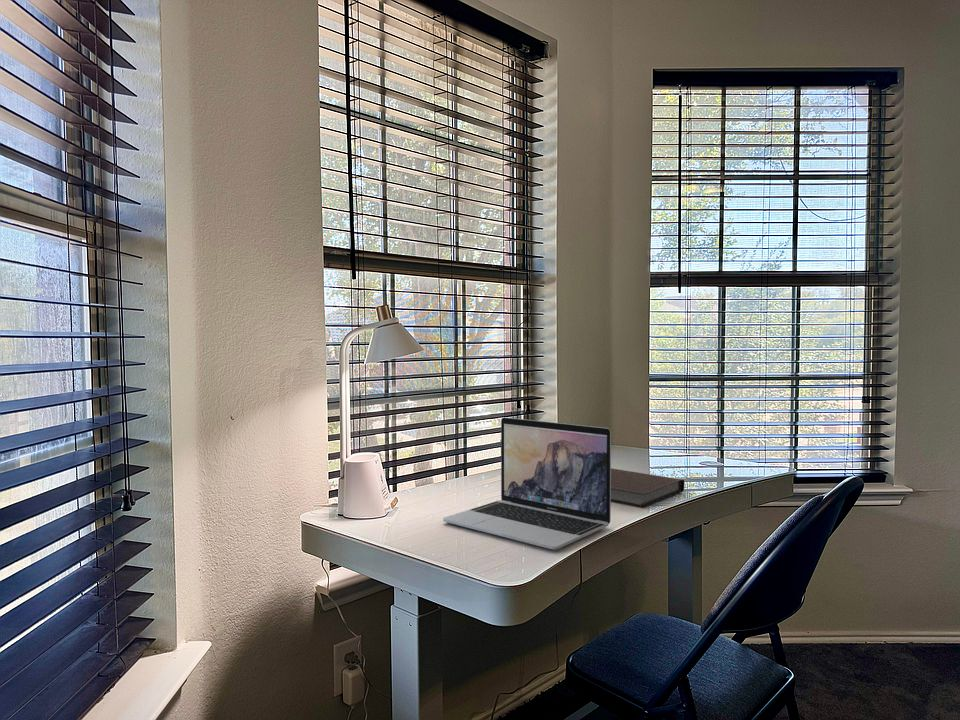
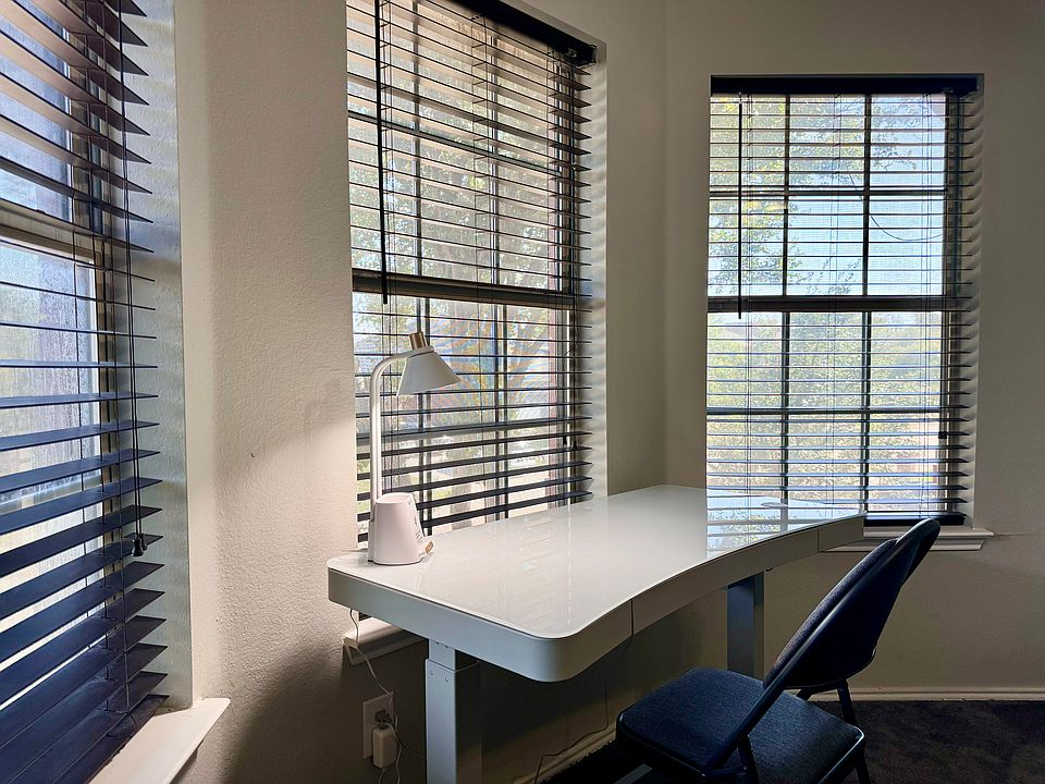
- notebook [611,467,685,508]
- laptop [442,416,612,550]
